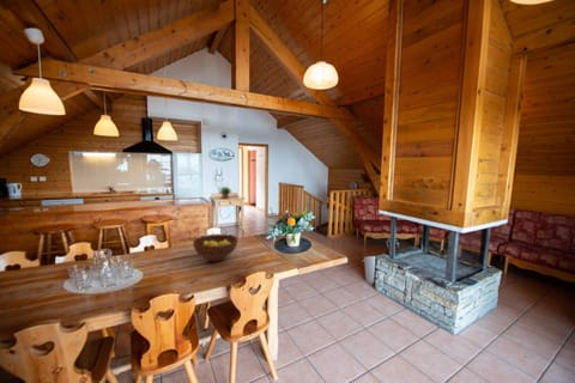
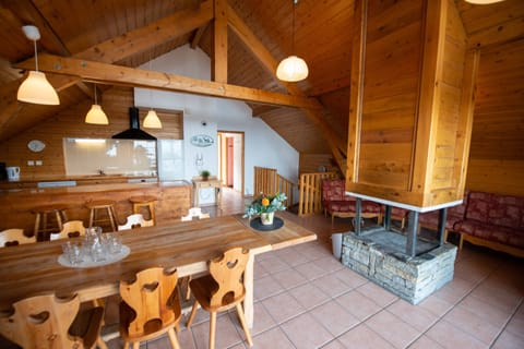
- fruit bowl [192,233,240,262]
